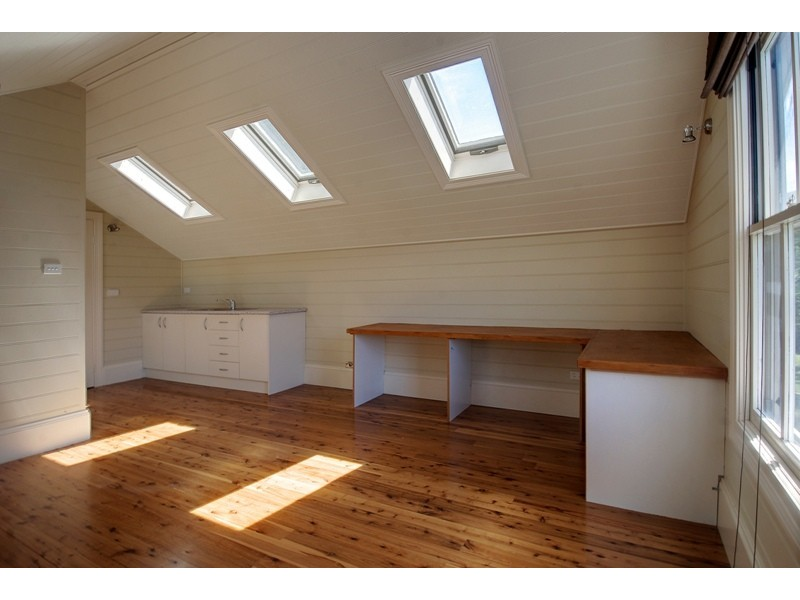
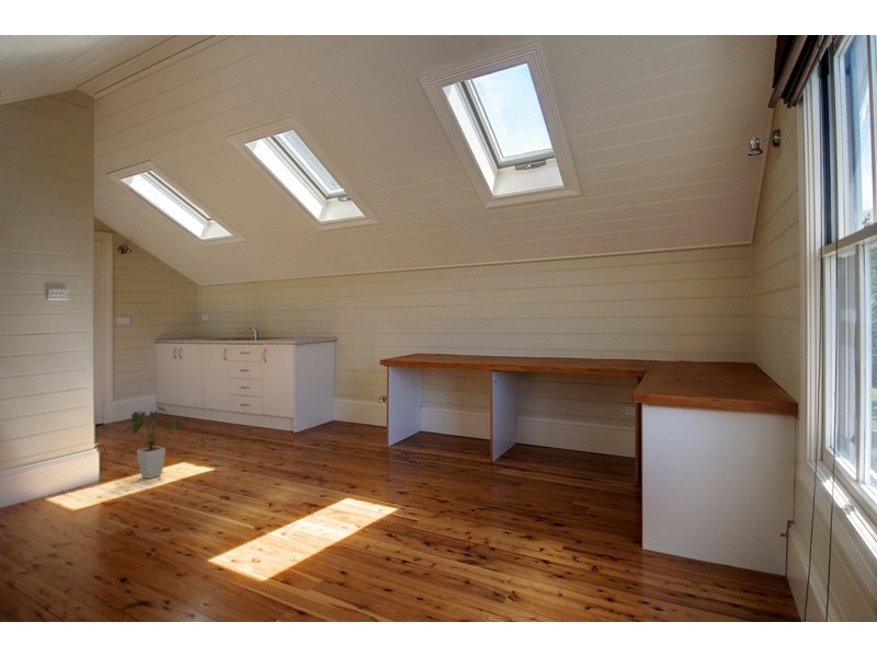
+ house plant [123,404,181,480]
